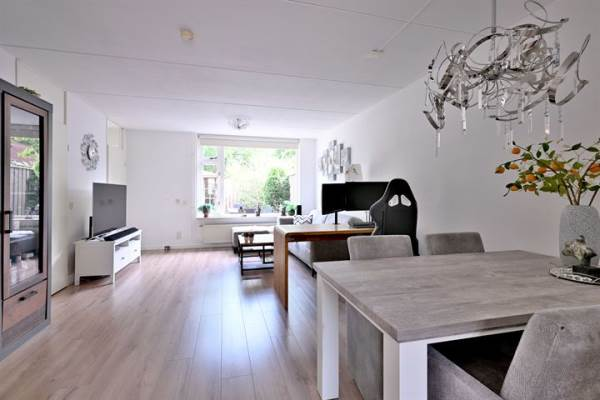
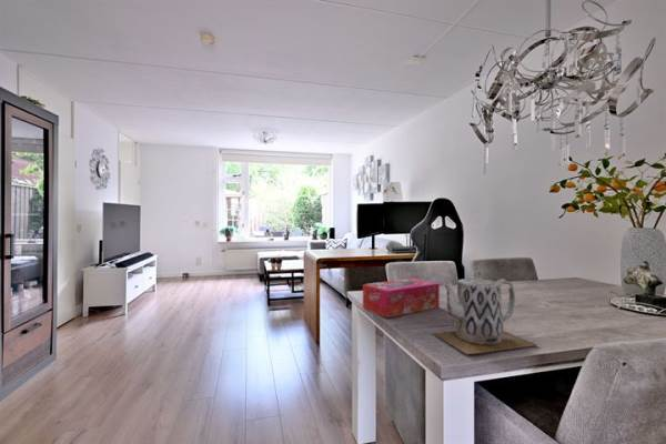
+ teapot [431,269,538,355]
+ tissue box [362,278,441,319]
